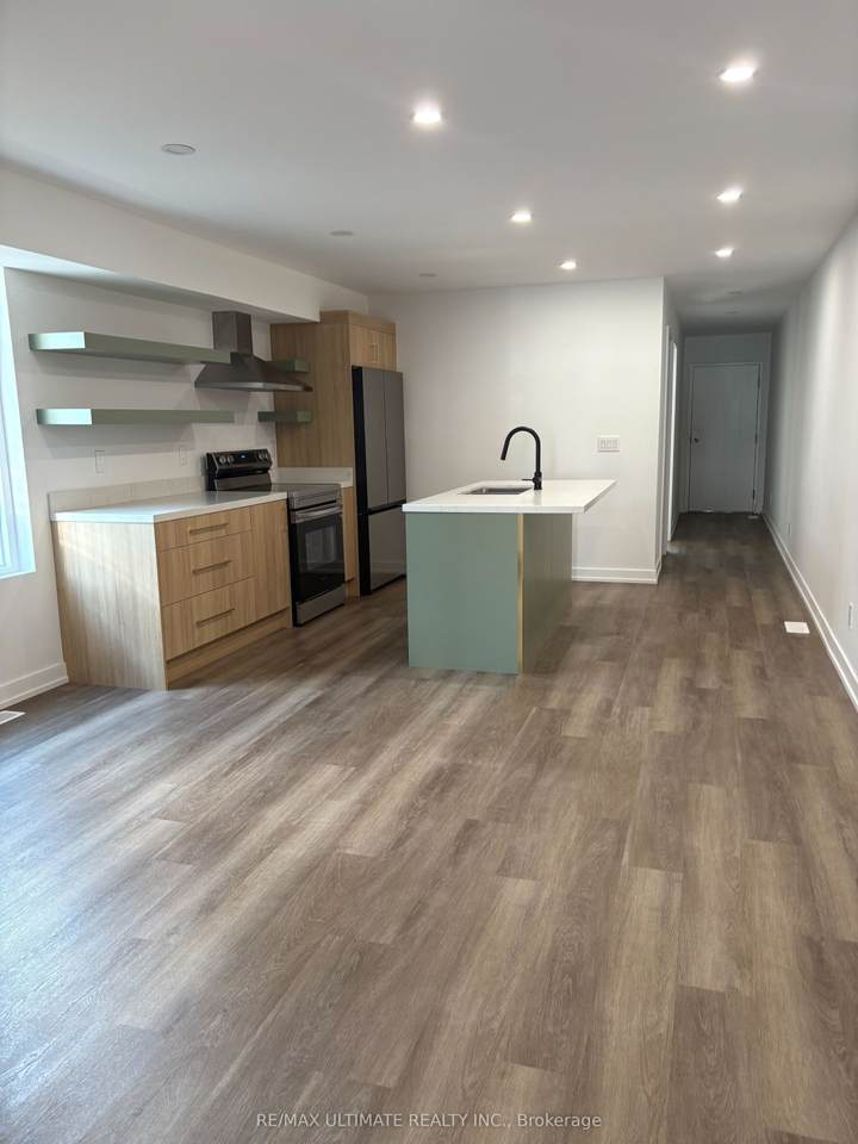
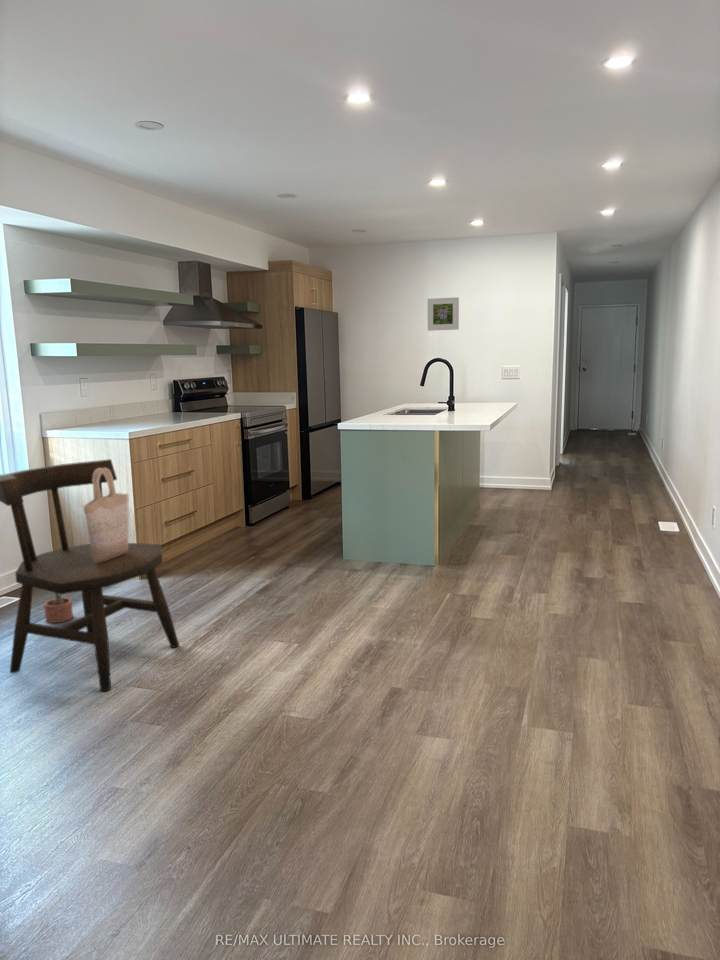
+ shopping bag [82,468,132,563]
+ potted plant [43,593,74,624]
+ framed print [427,296,460,332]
+ dining chair [0,458,180,692]
